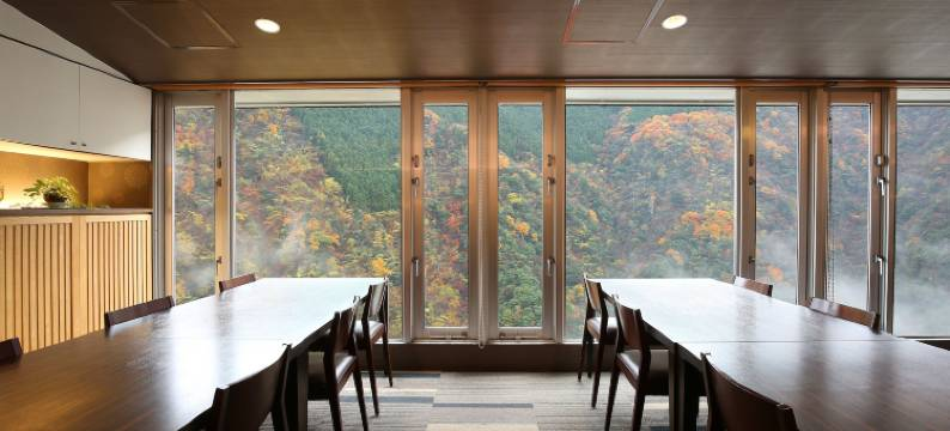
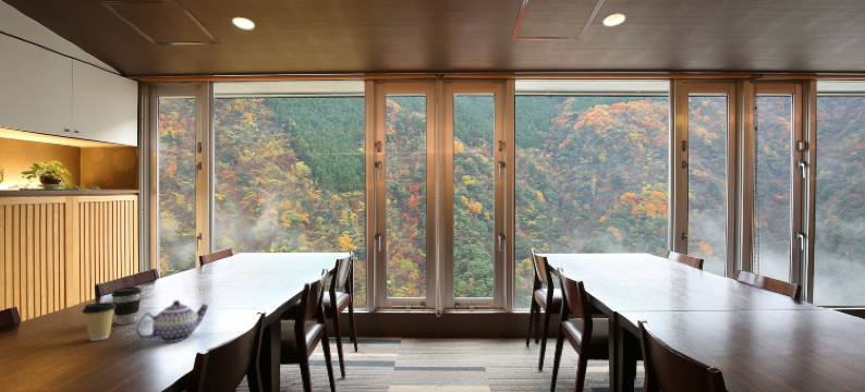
+ coffee cup [110,285,143,326]
+ teapot [135,299,209,343]
+ coffee cup [81,302,115,342]
